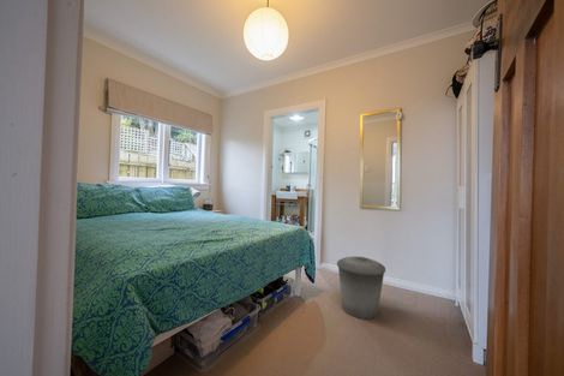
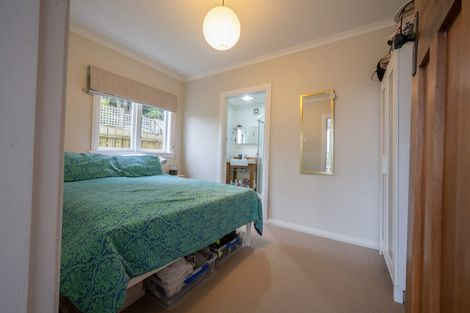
- trash can [336,256,386,320]
